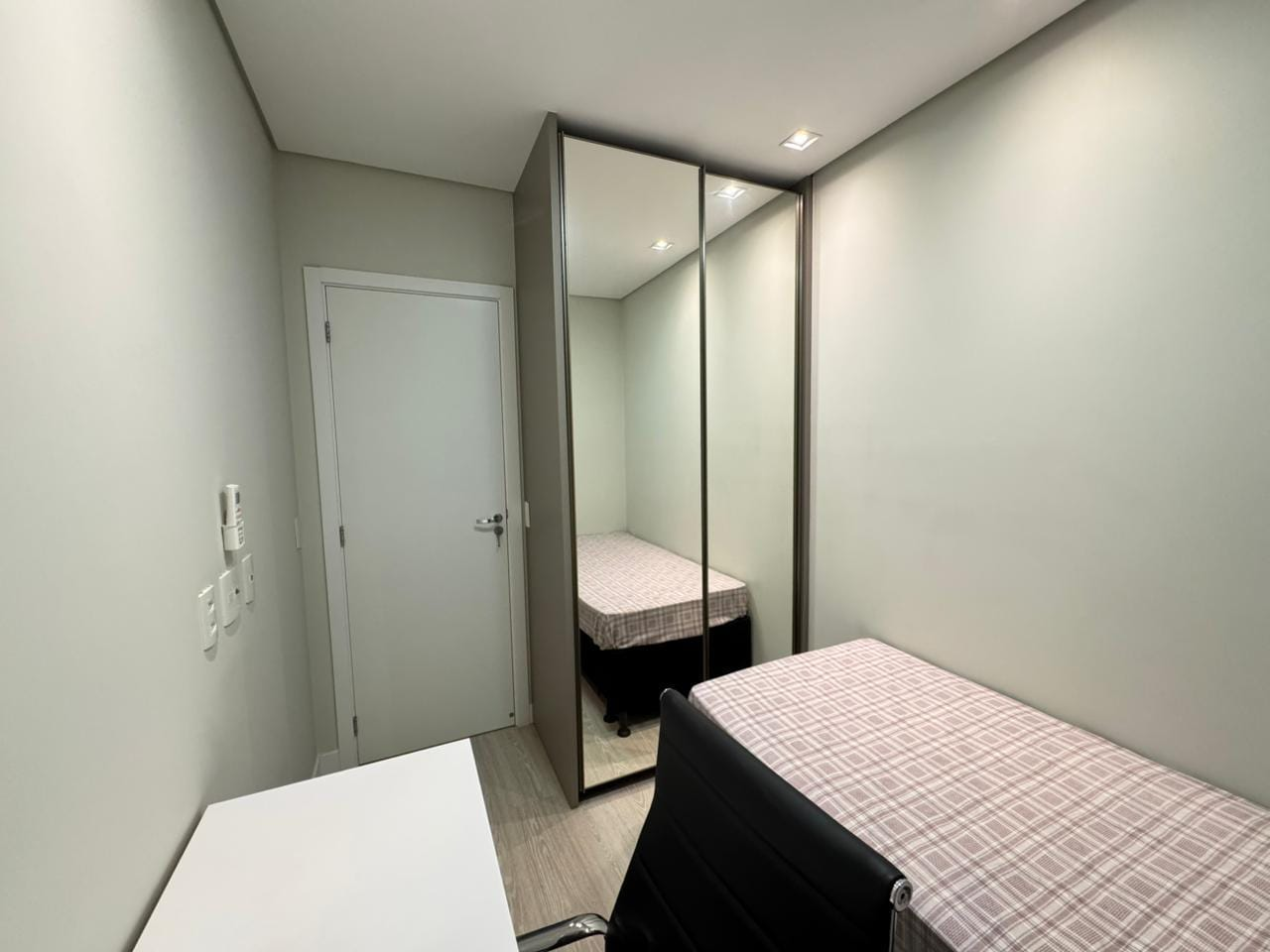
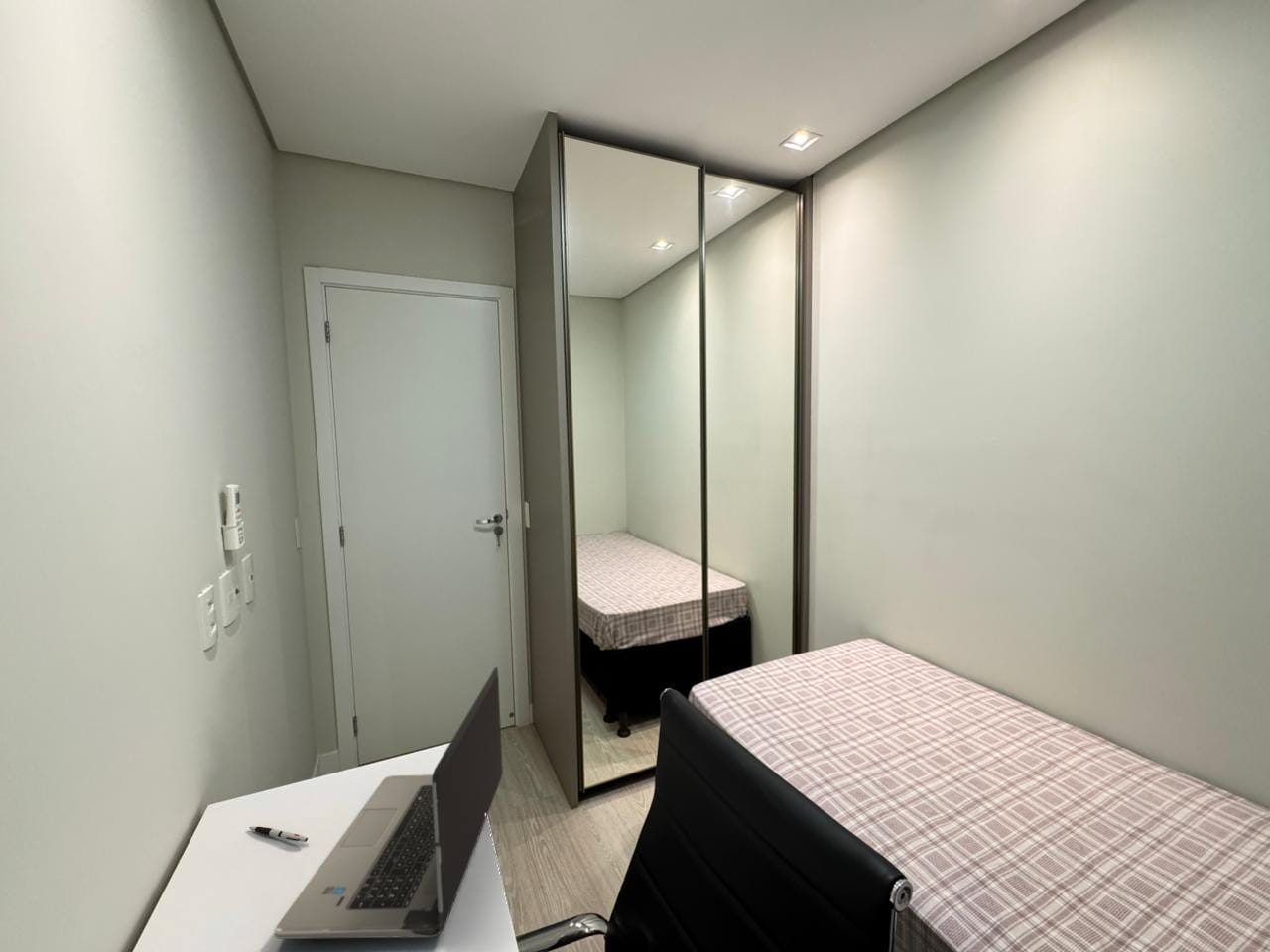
+ laptop computer [274,666,504,940]
+ pen [248,825,309,843]
